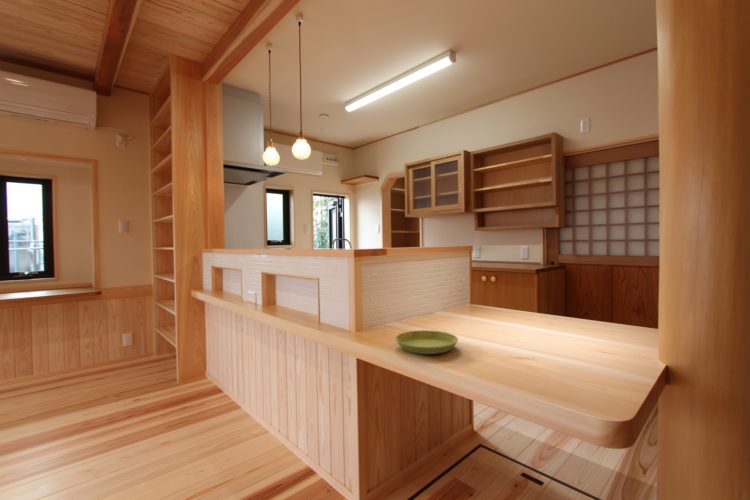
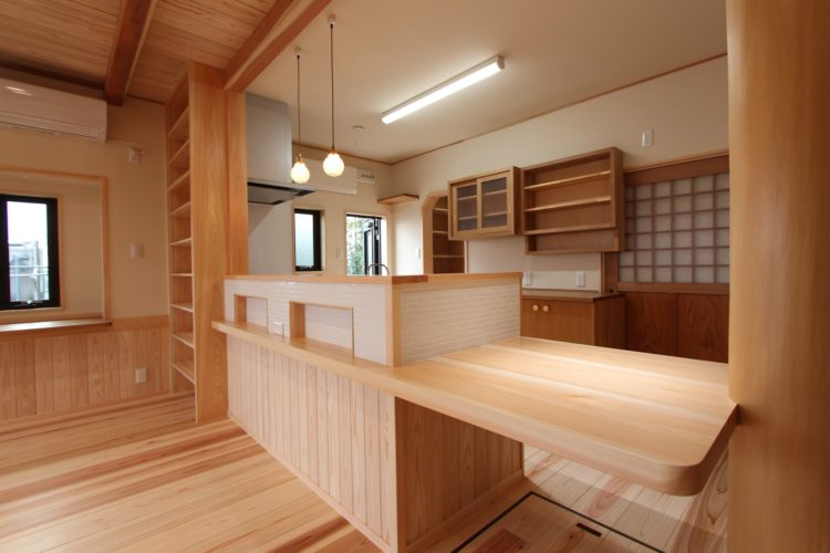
- saucer [394,329,459,355]
